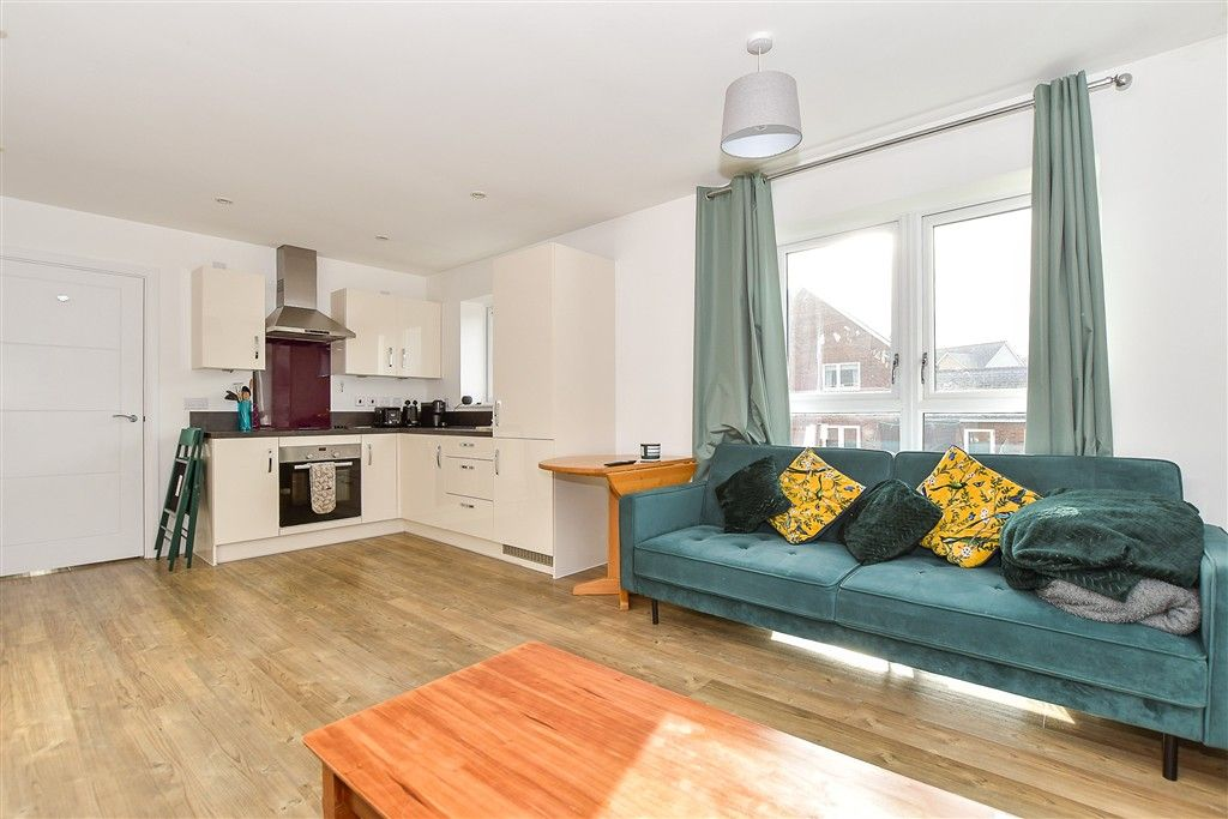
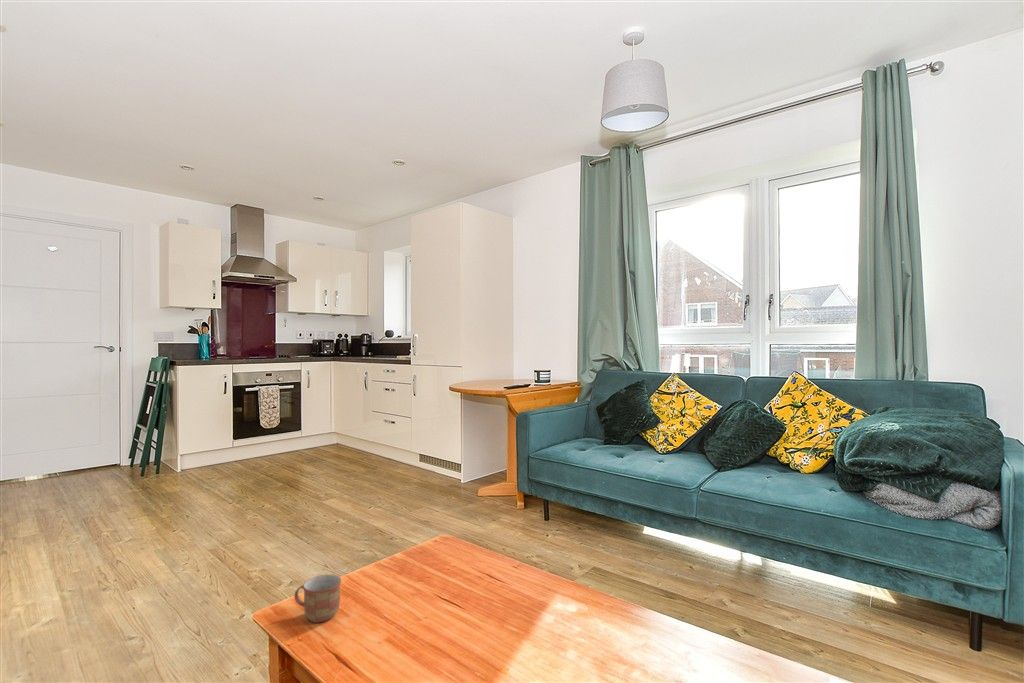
+ mug [293,574,342,624]
